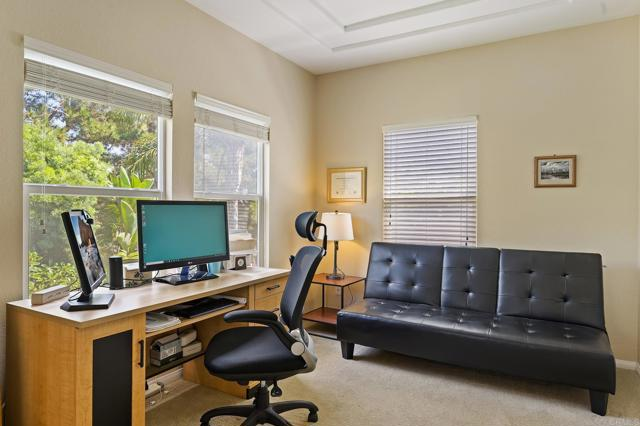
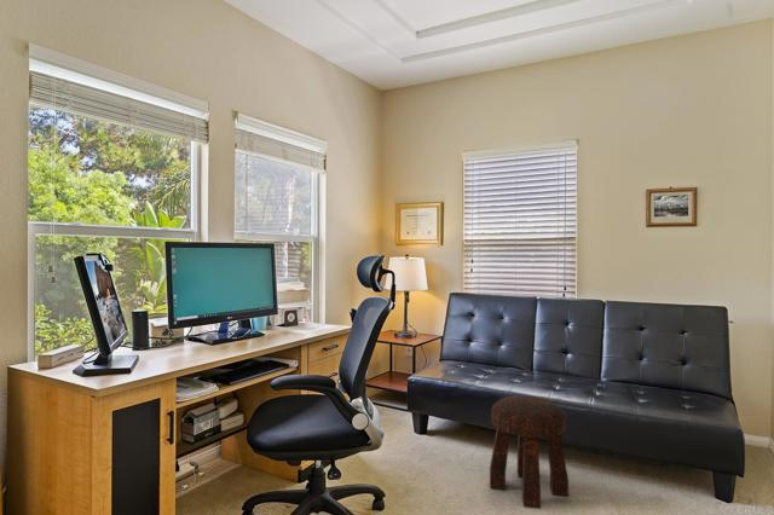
+ stool [489,394,570,510]
